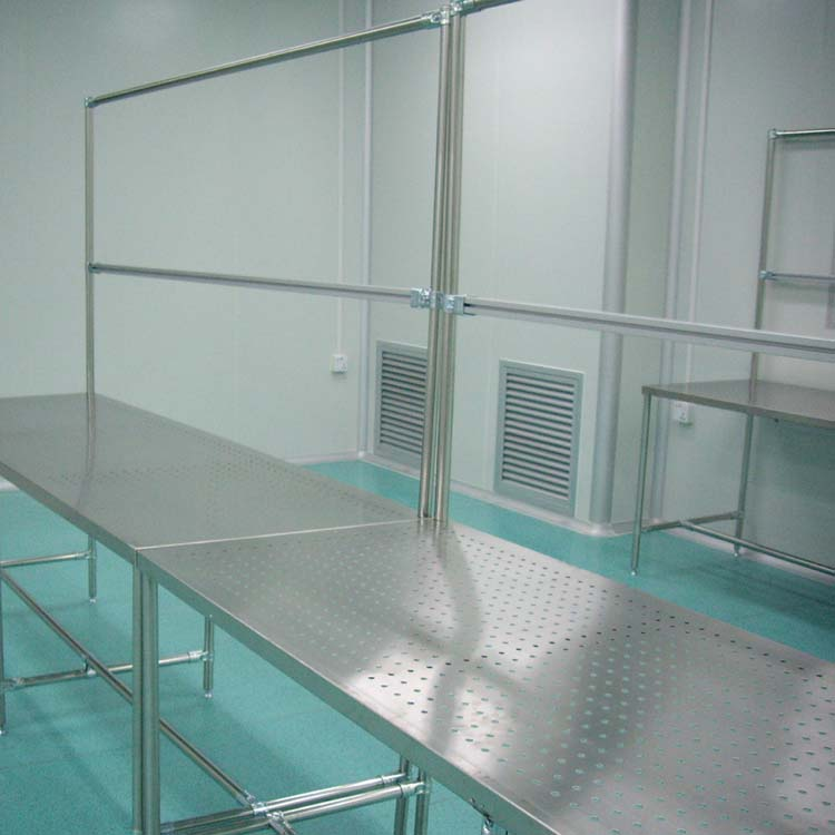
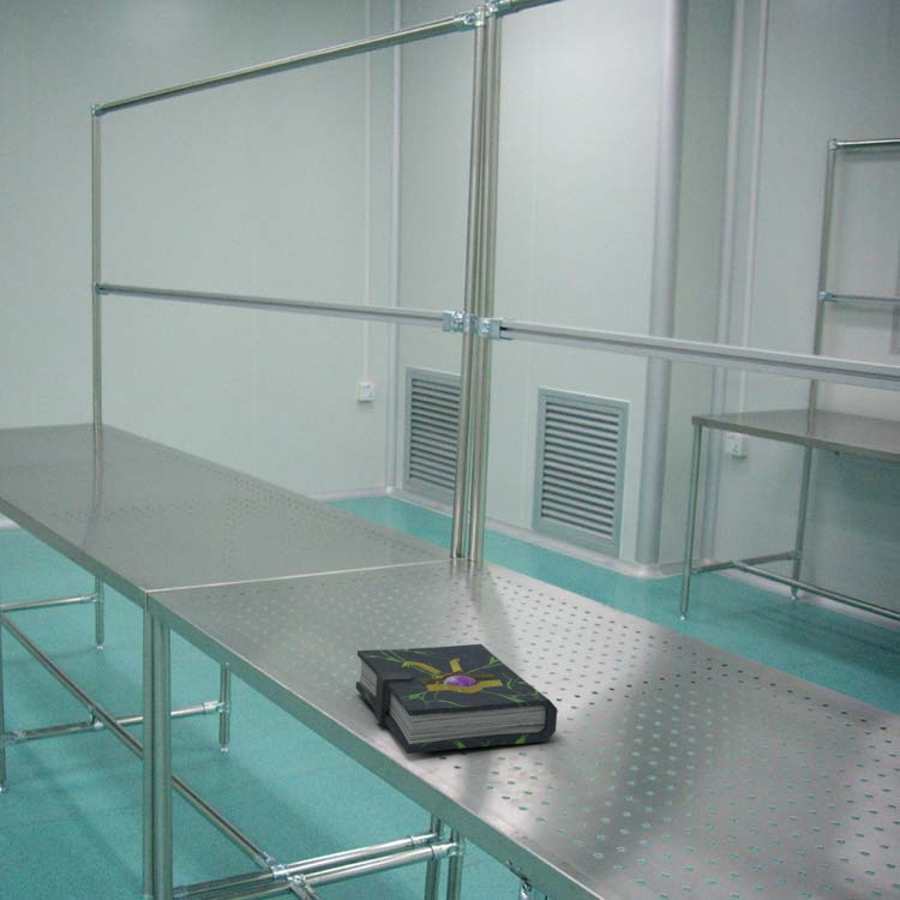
+ book [354,643,558,755]
